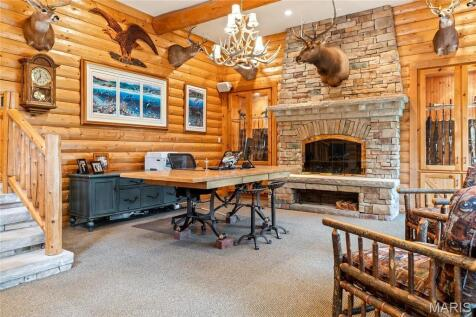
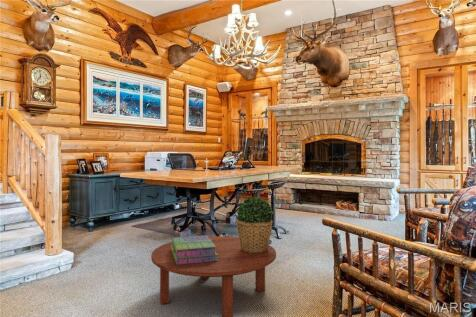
+ stack of books [170,234,218,265]
+ coffee table [150,235,277,317]
+ potted plant [236,196,274,253]
